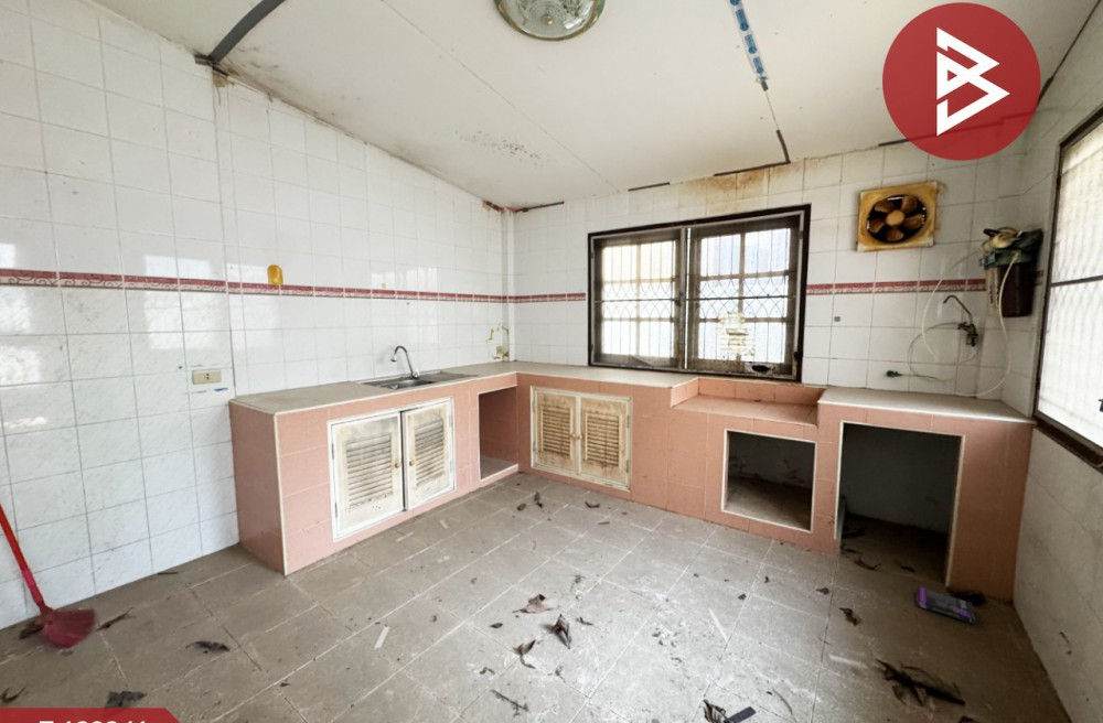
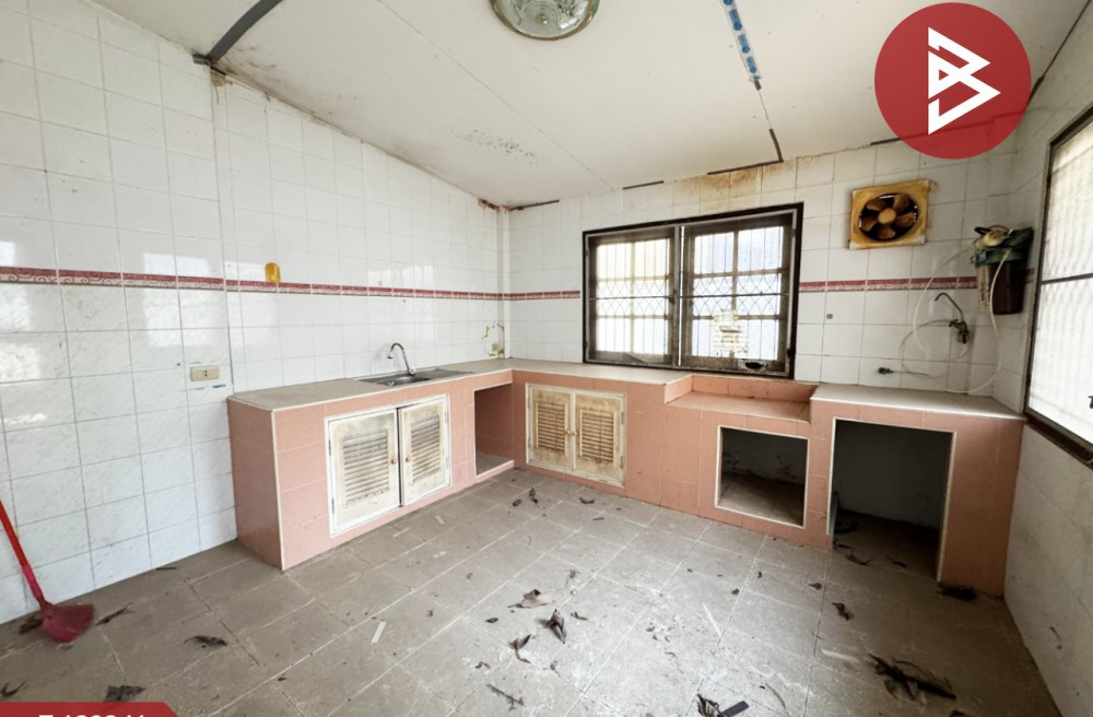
- box [915,585,976,625]
